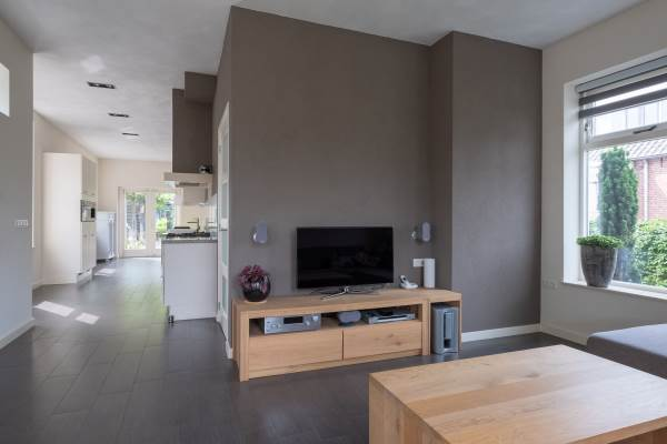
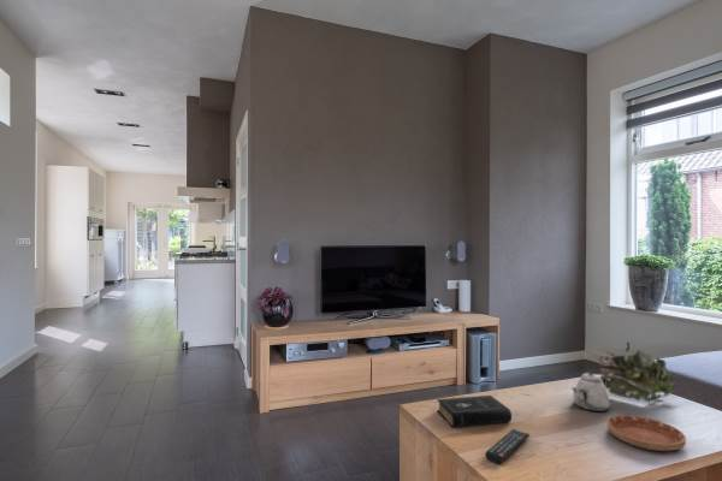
+ book [436,394,513,428]
+ teapot [572,370,611,412]
+ remote control [484,428,531,464]
+ saucer [605,414,687,452]
+ plant [598,340,676,403]
